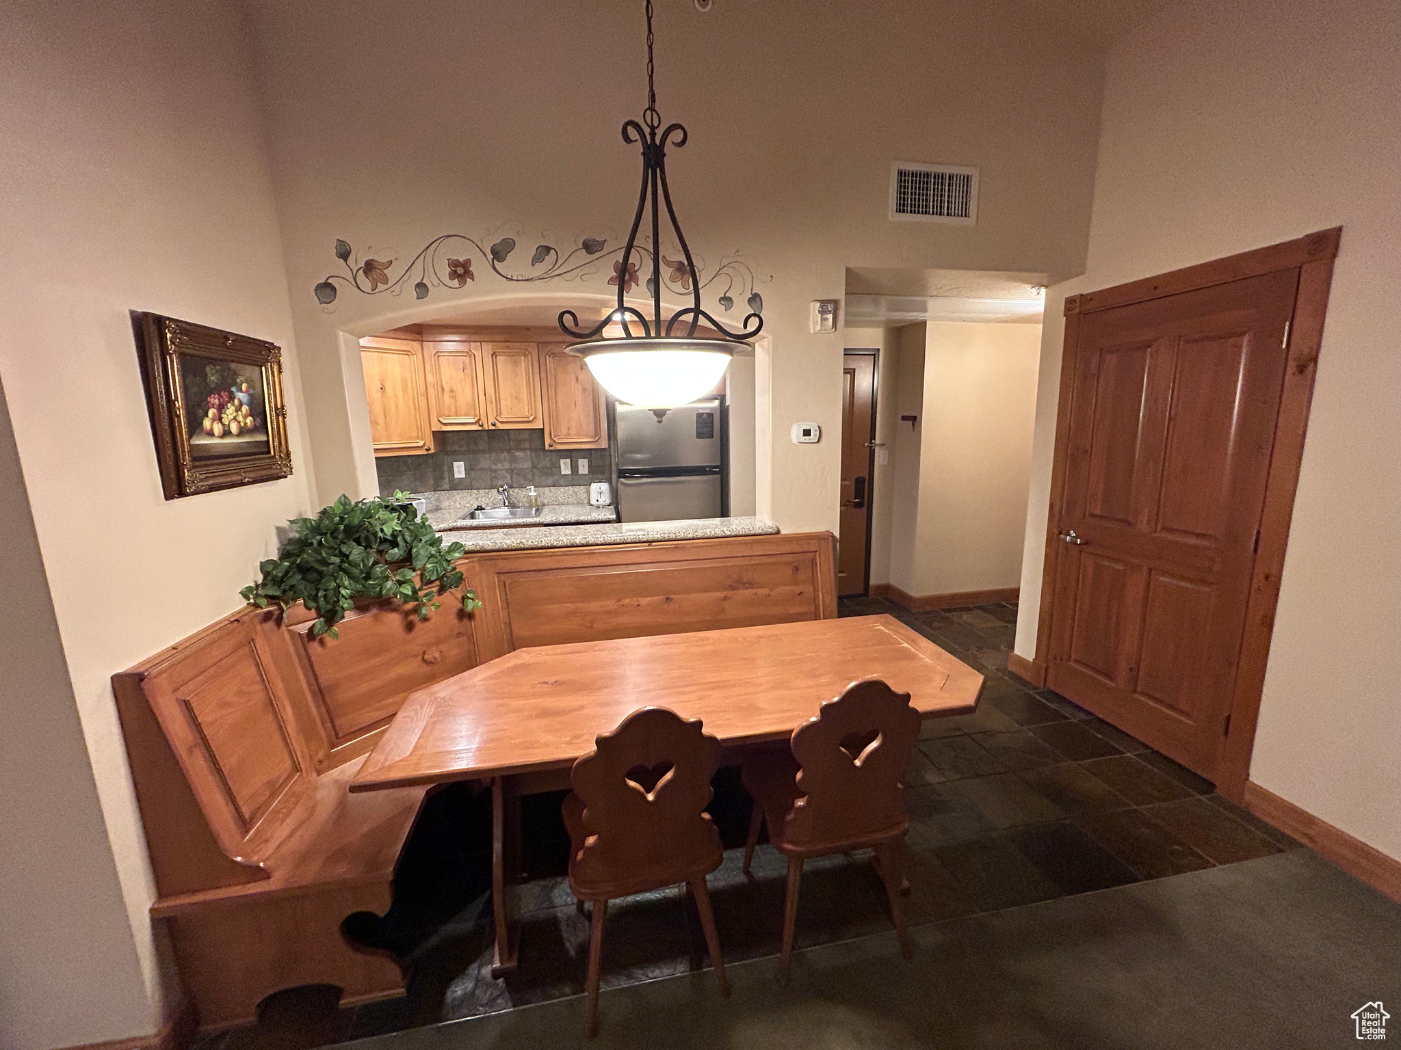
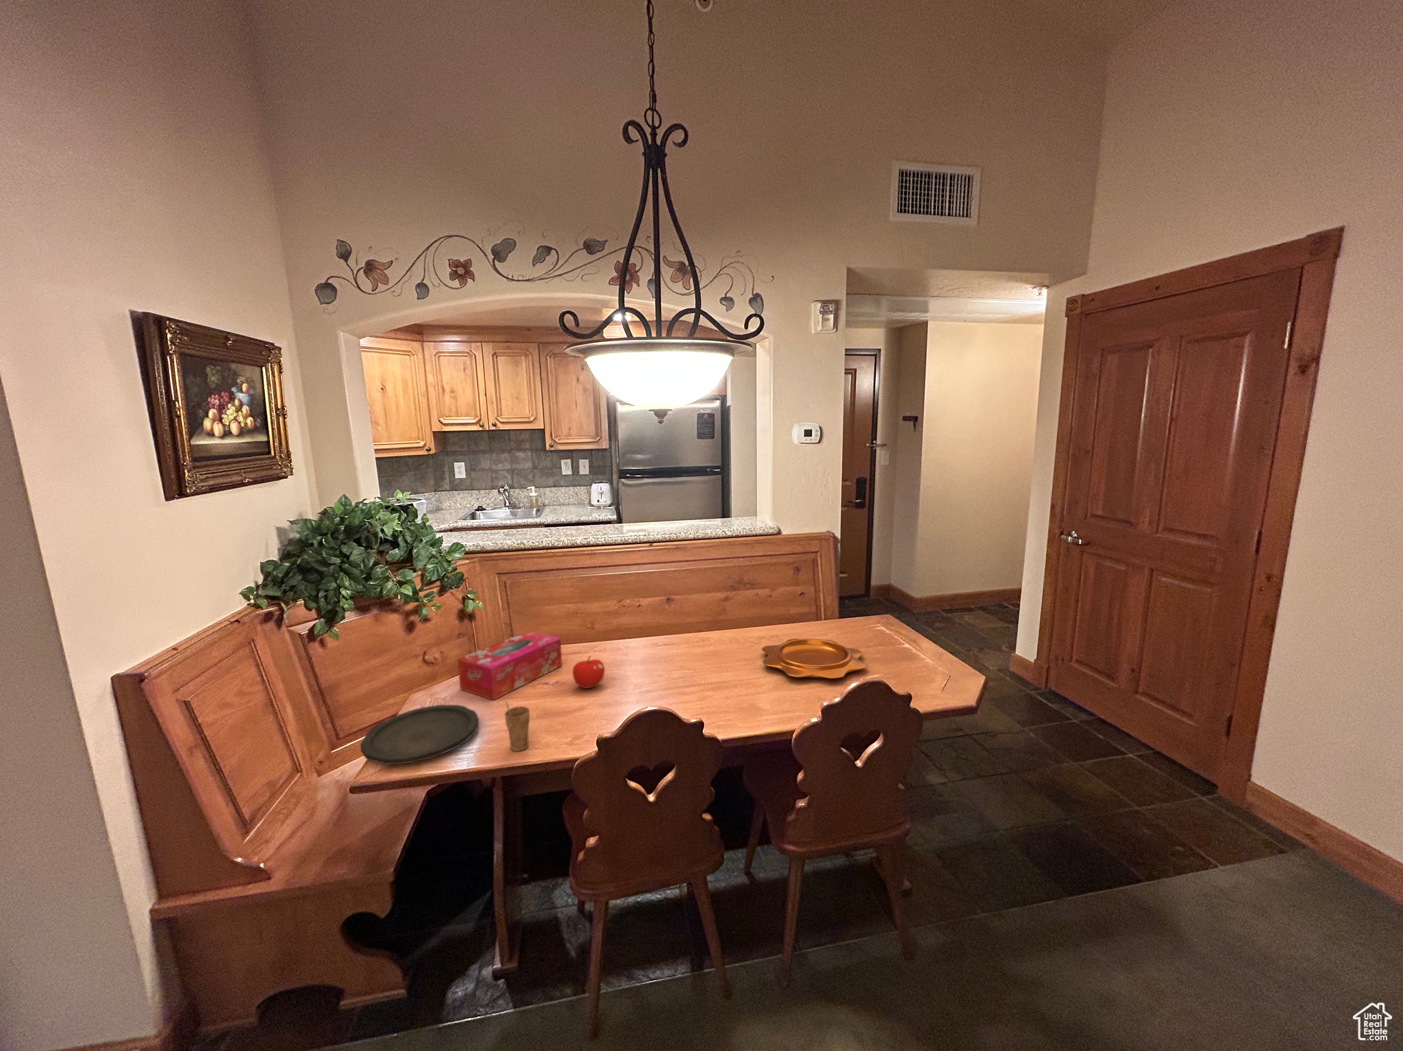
+ plate [360,704,479,766]
+ fruit [572,656,605,689]
+ cup [504,701,530,752]
+ decorative bowl [761,638,867,679]
+ tissue box [457,630,563,701]
